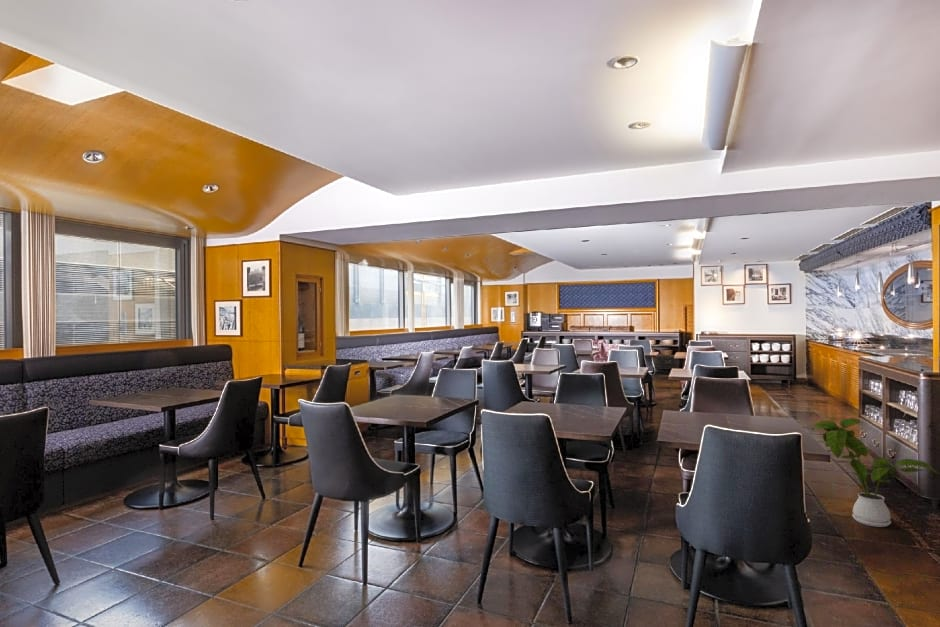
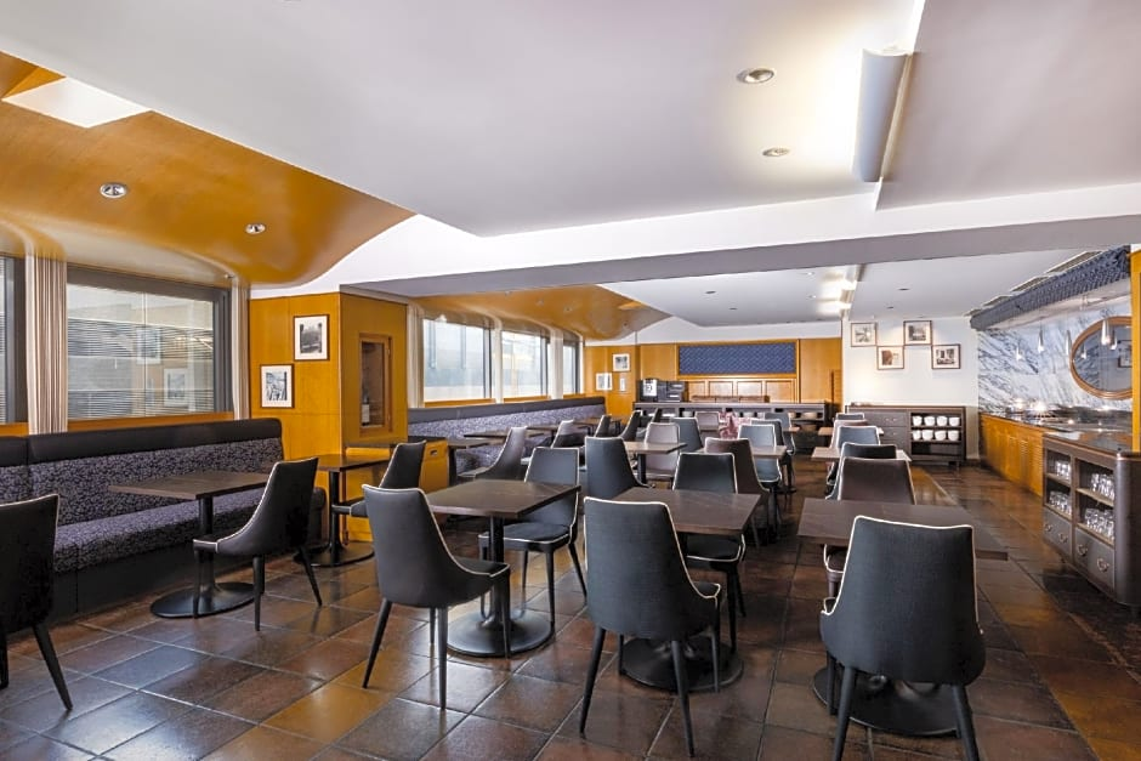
- house plant [811,417,940,528]
